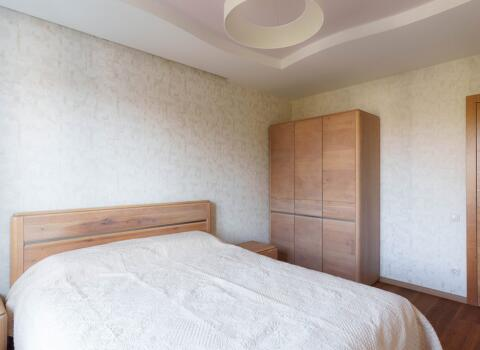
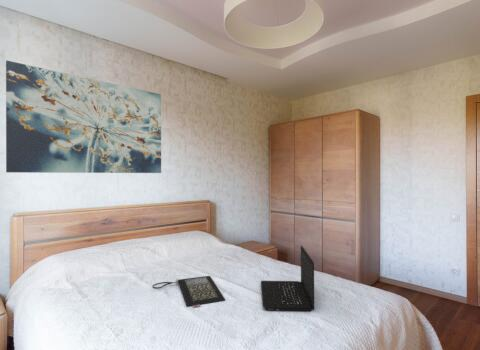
+ wall art [5,59,162,174]
+ laptop [260,244,315,312]
+ clutch bag [152,275,226,309]
